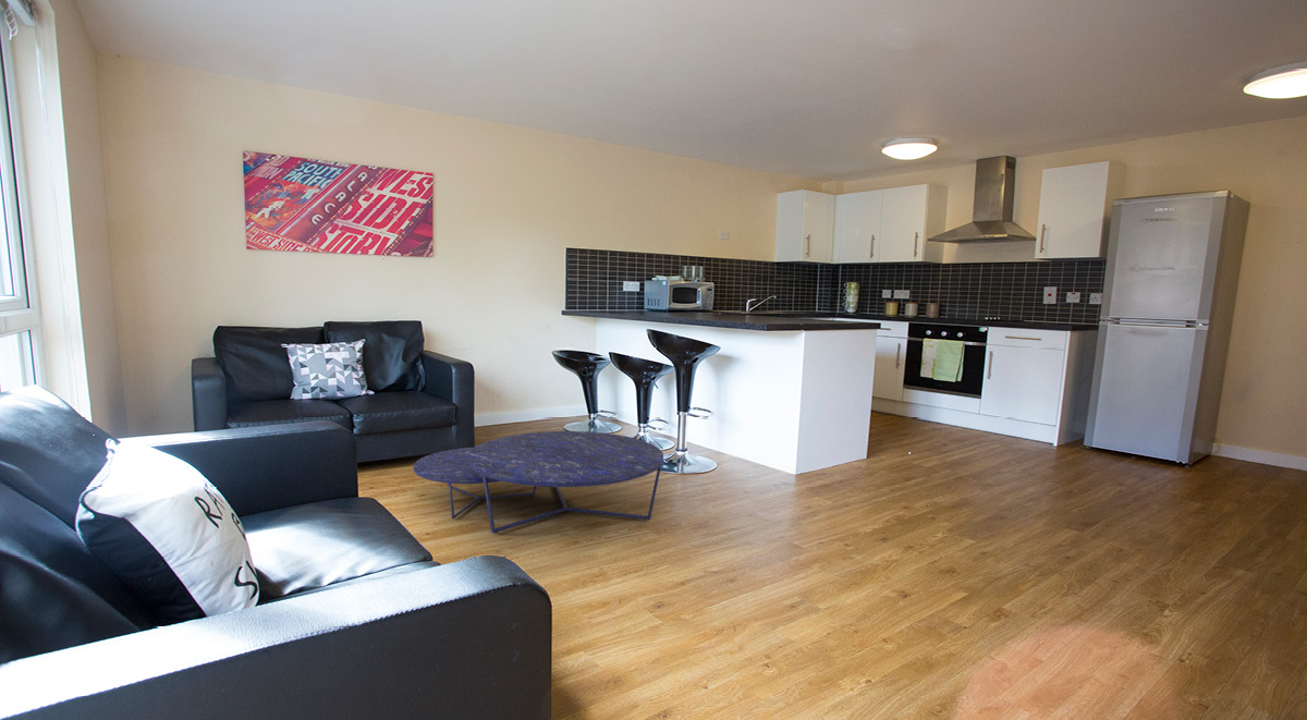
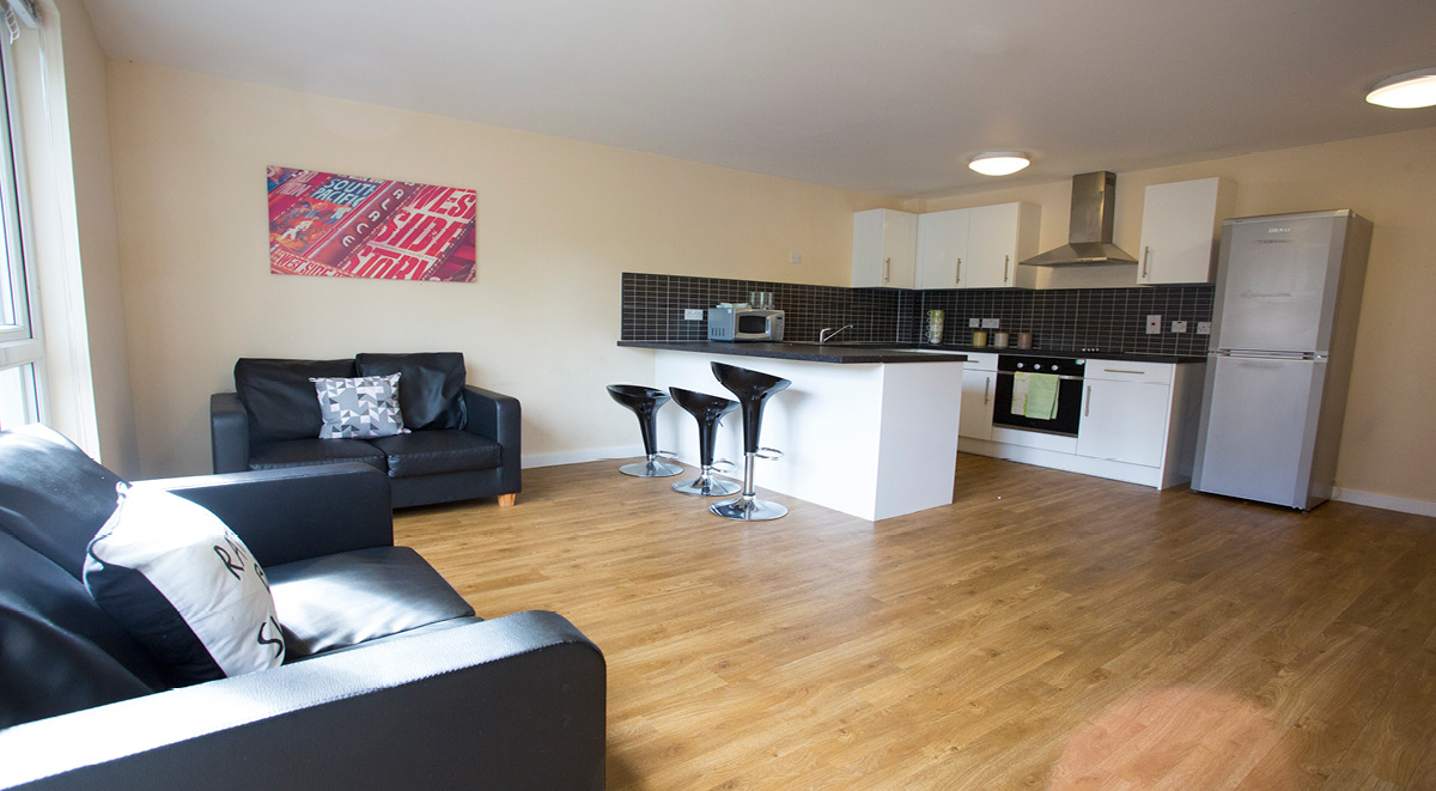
- nesting table [412,430,664,534]
